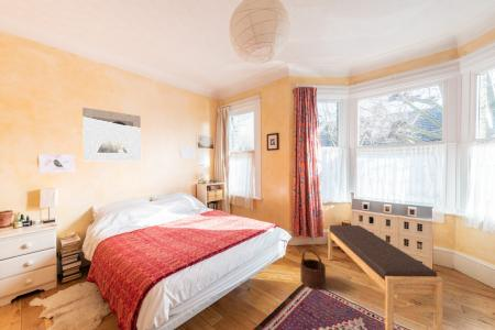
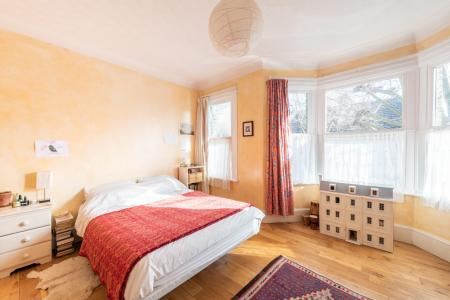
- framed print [81,107,142,162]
- wooden bucket [299,249,327,290]
- bench [327,224,443,330]
